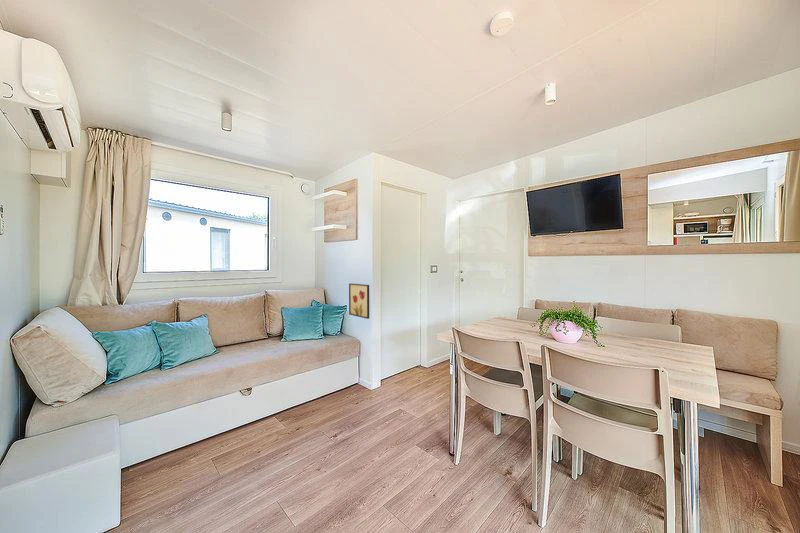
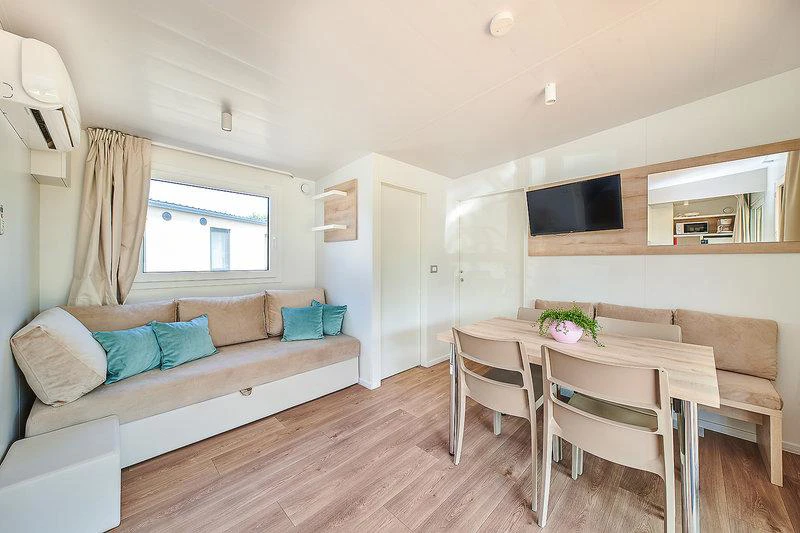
- wall art [348,282,370,320]
